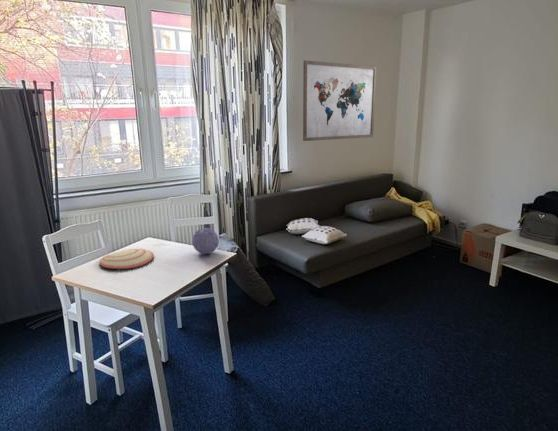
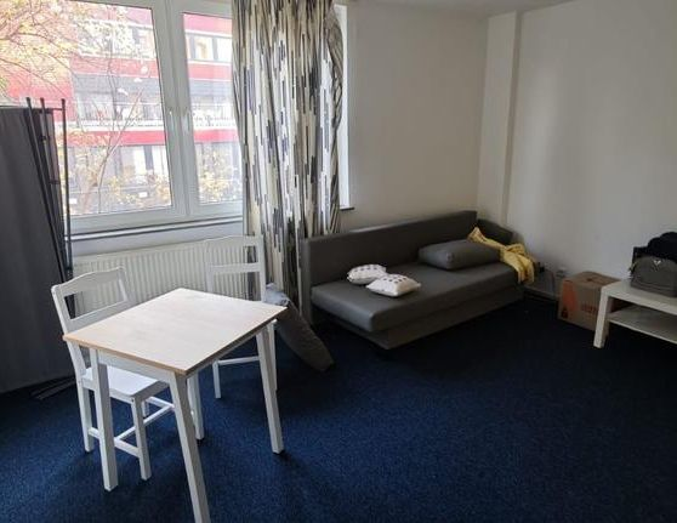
- plate [98,248,154,270]
- wall art [302,59,378,142]
- decorative ball [191,227,220,255]
